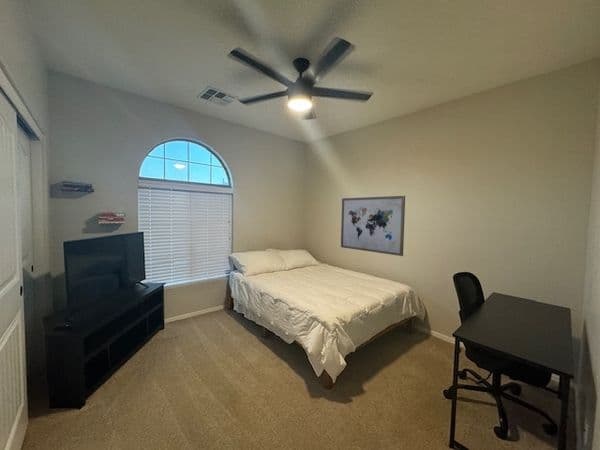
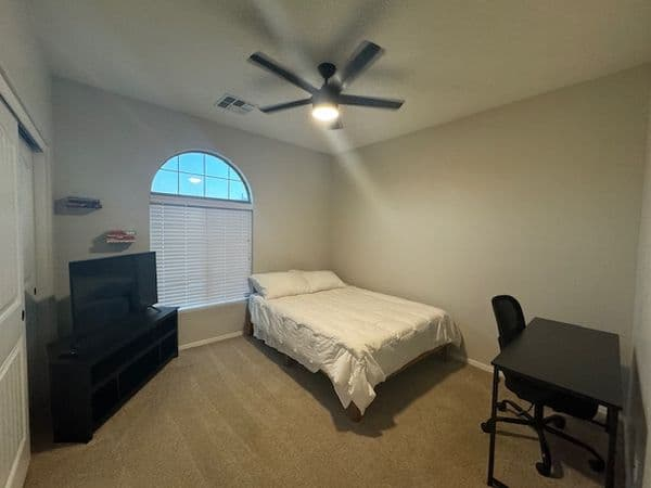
- wall art [340,195,406,257]
